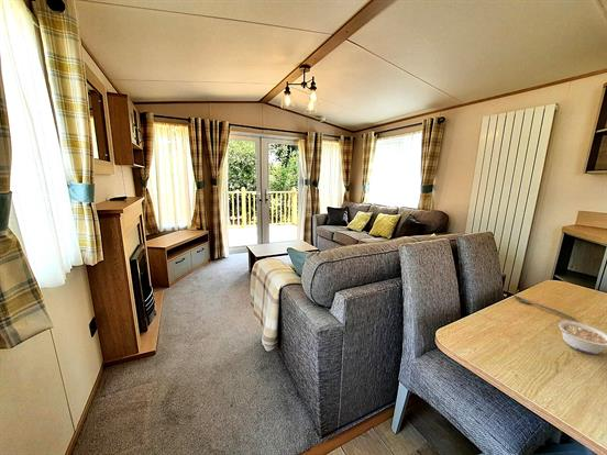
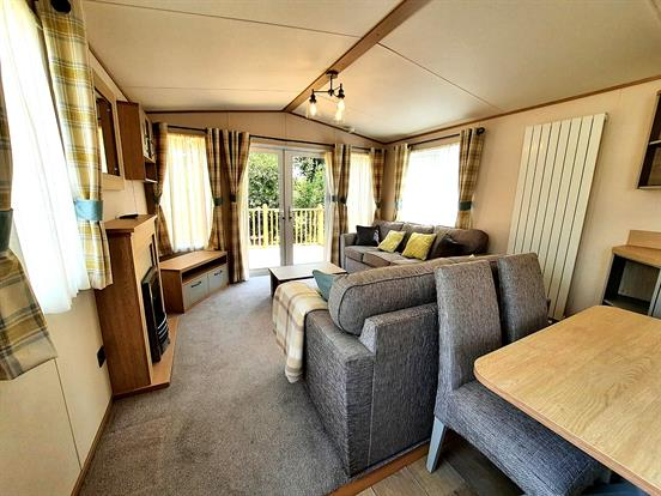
- legume [558,320,607,355]
- spoon [512,295,576,321]
